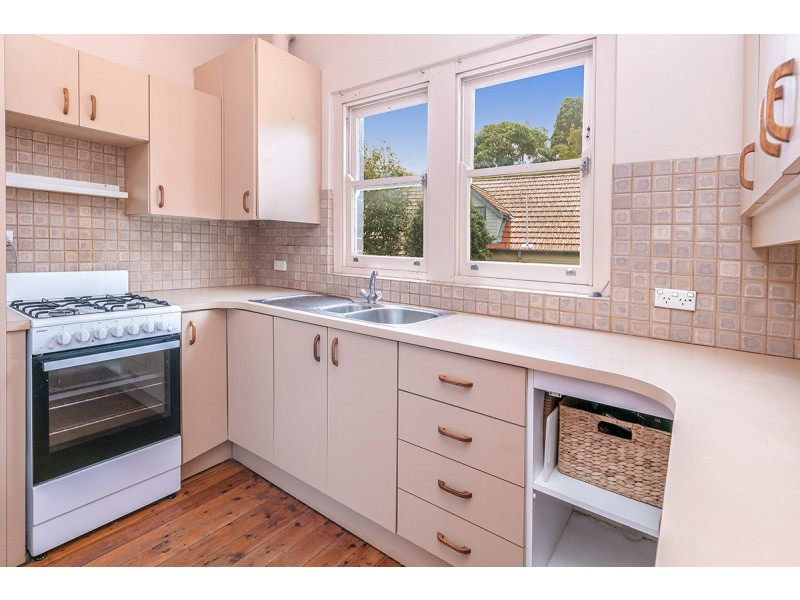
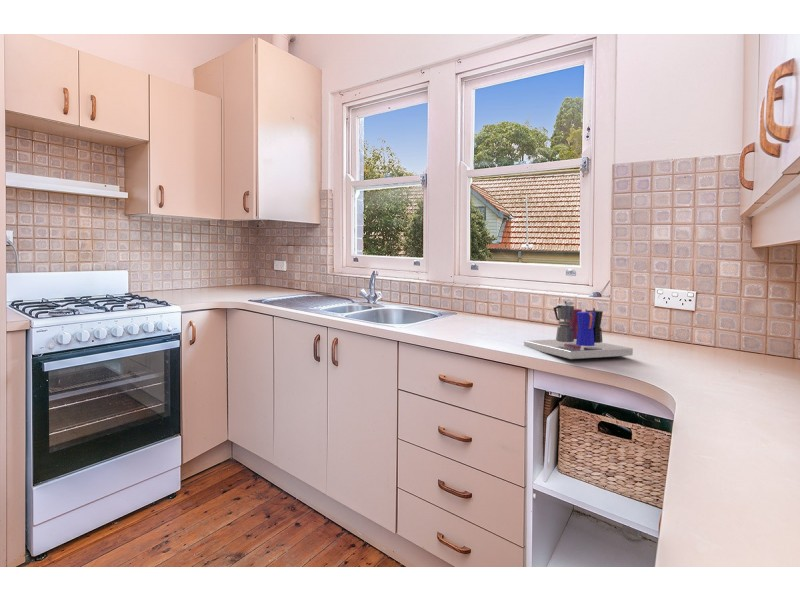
+ coffee maker [523,300,634,360]
